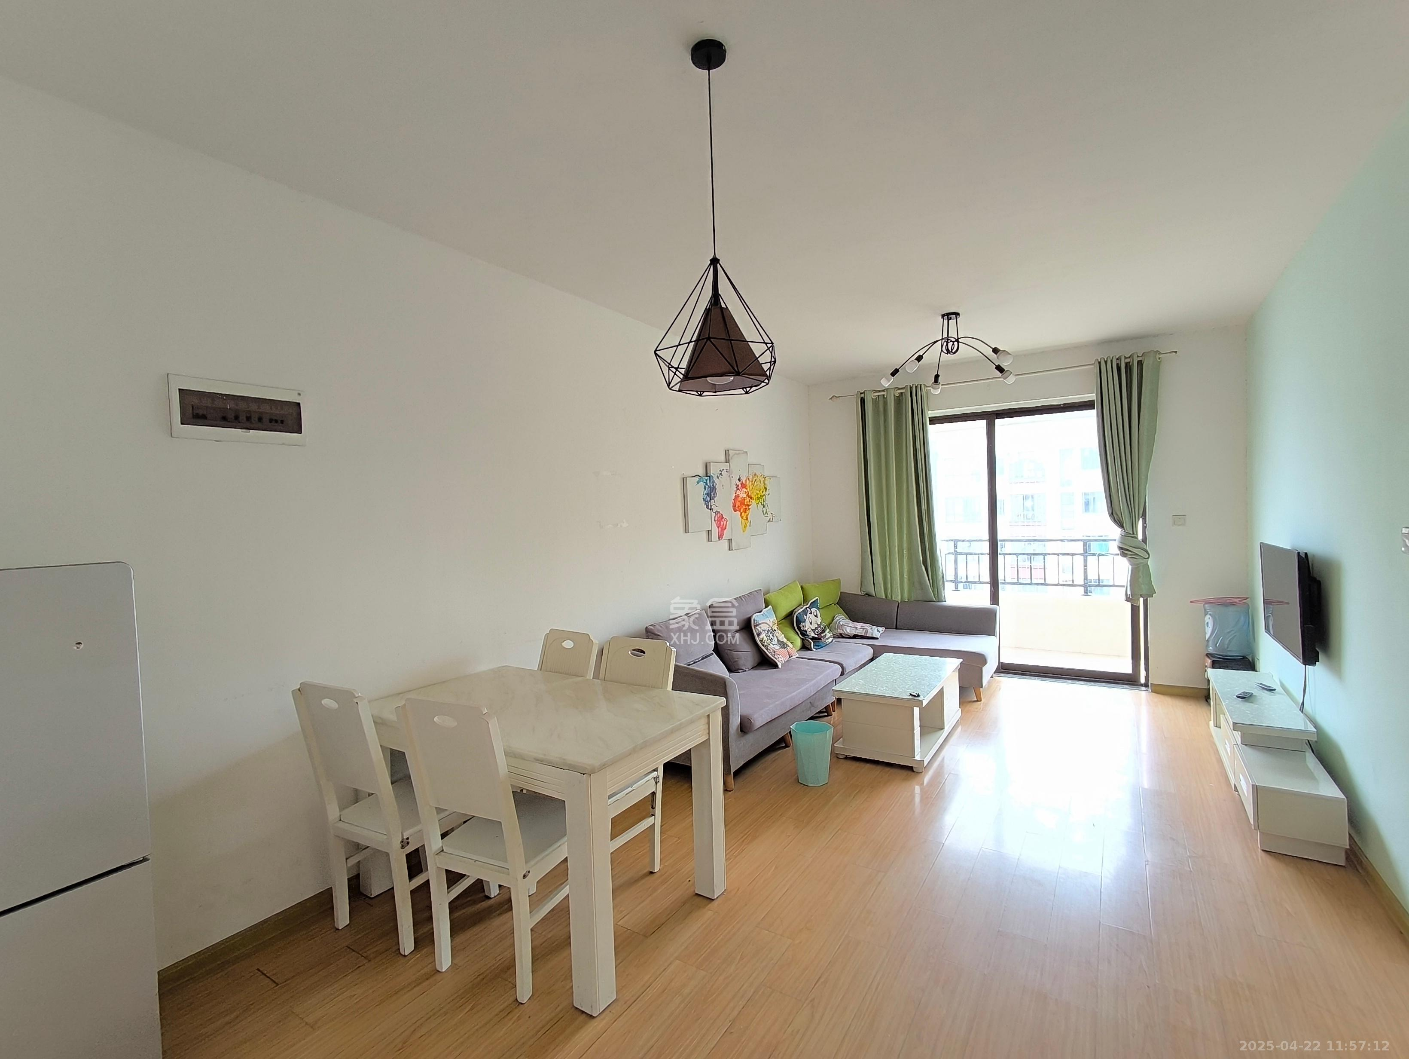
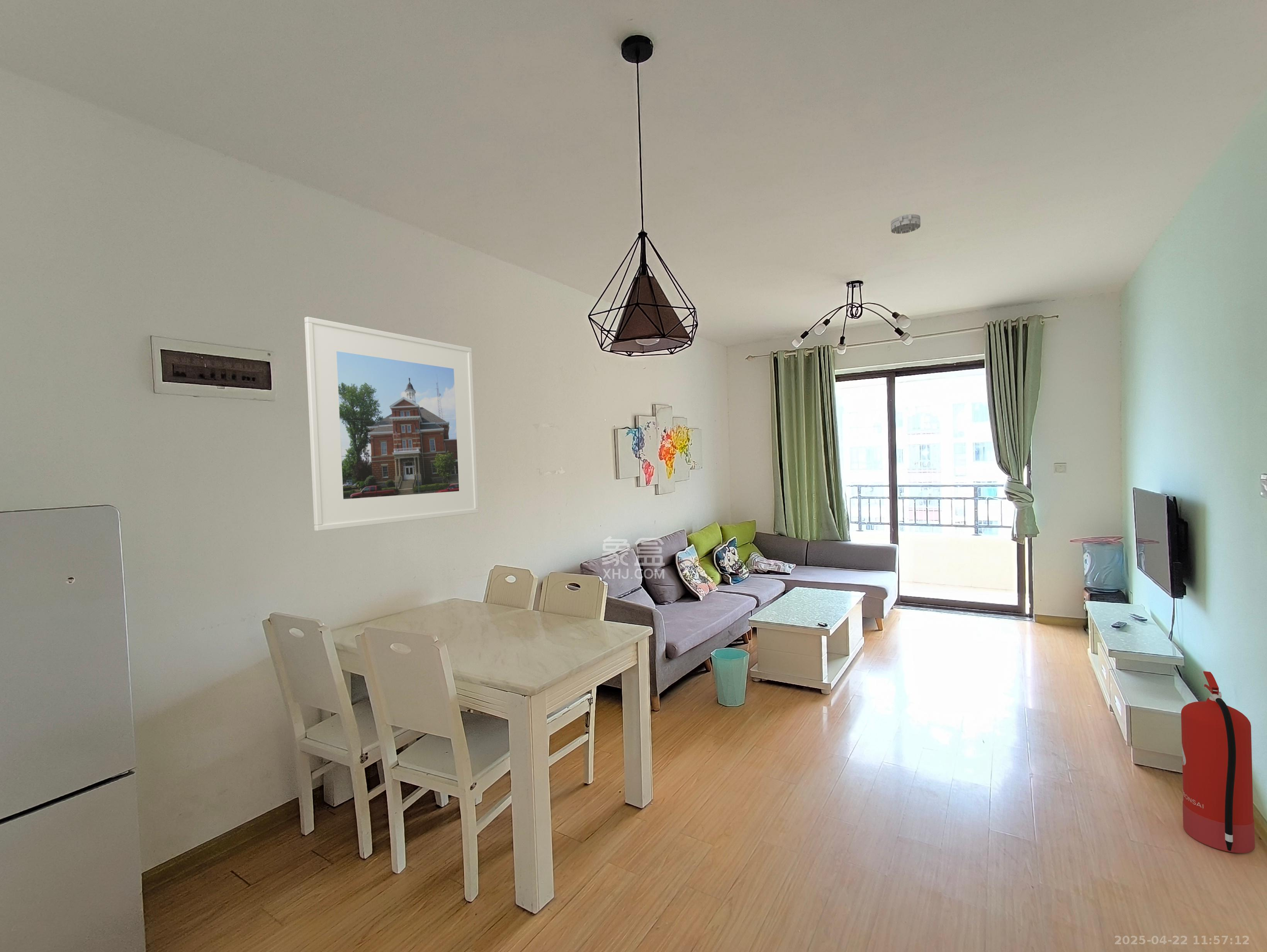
+ smoke detector [890,214,921,234]
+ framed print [304,316,479,532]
+ fire extinguisher [1180,671,1255,853]
